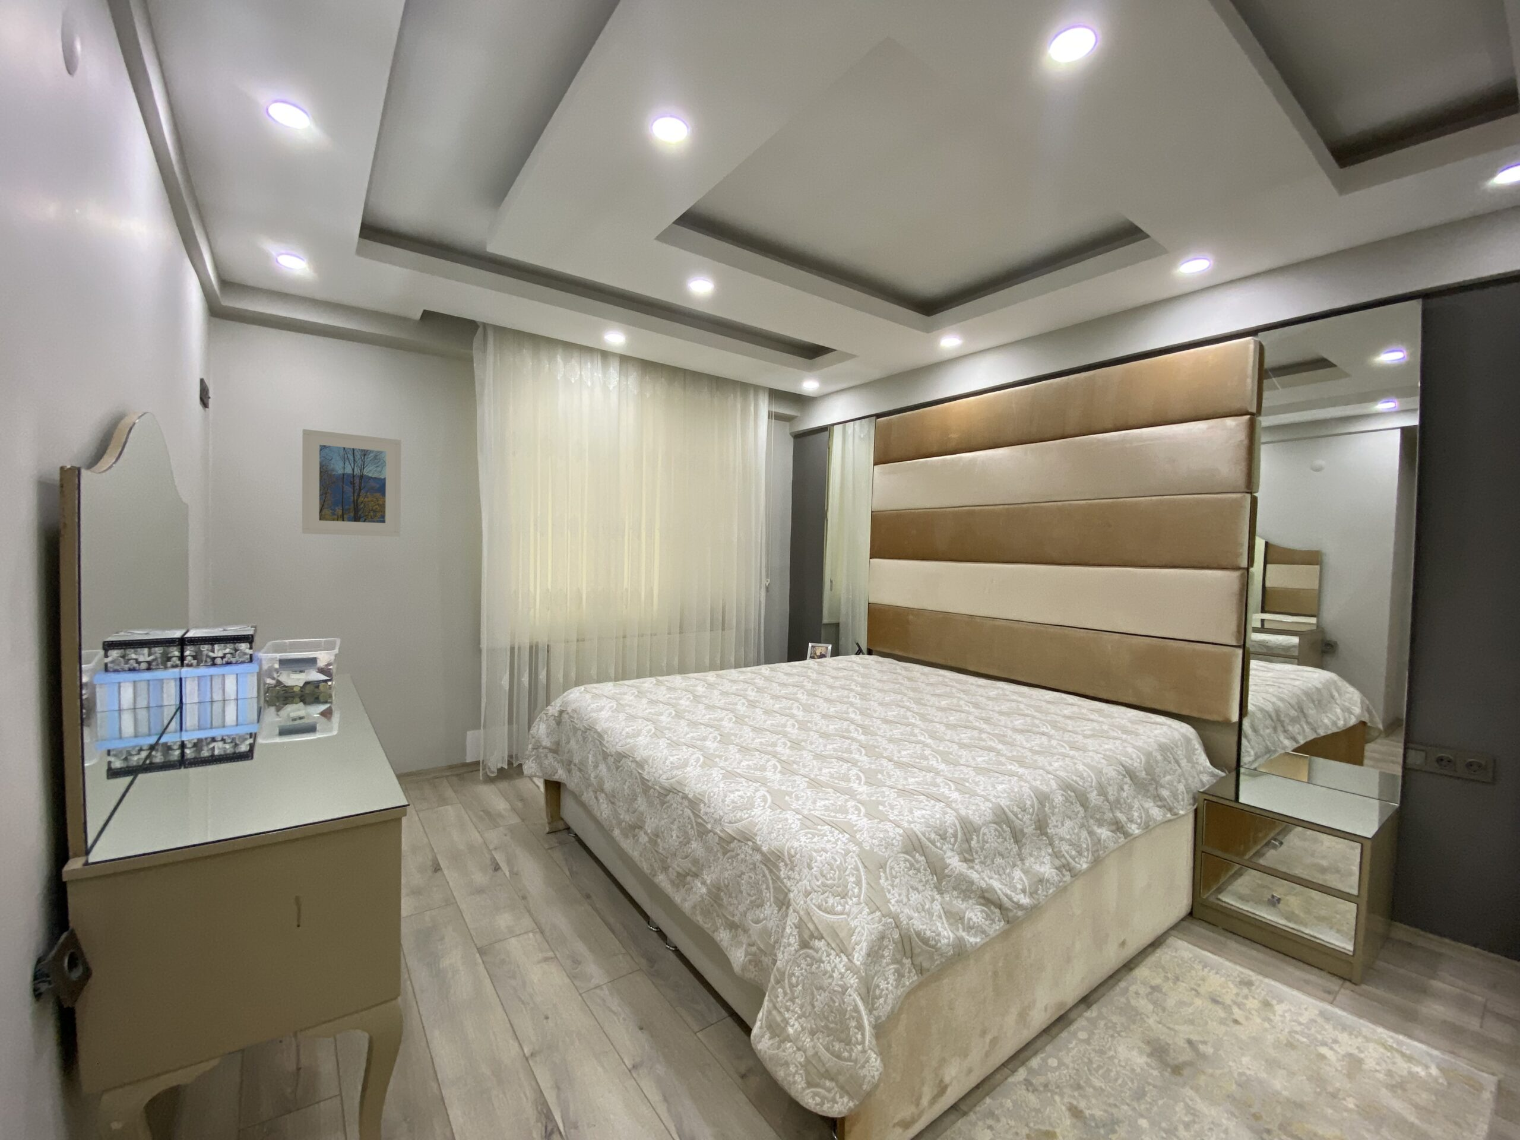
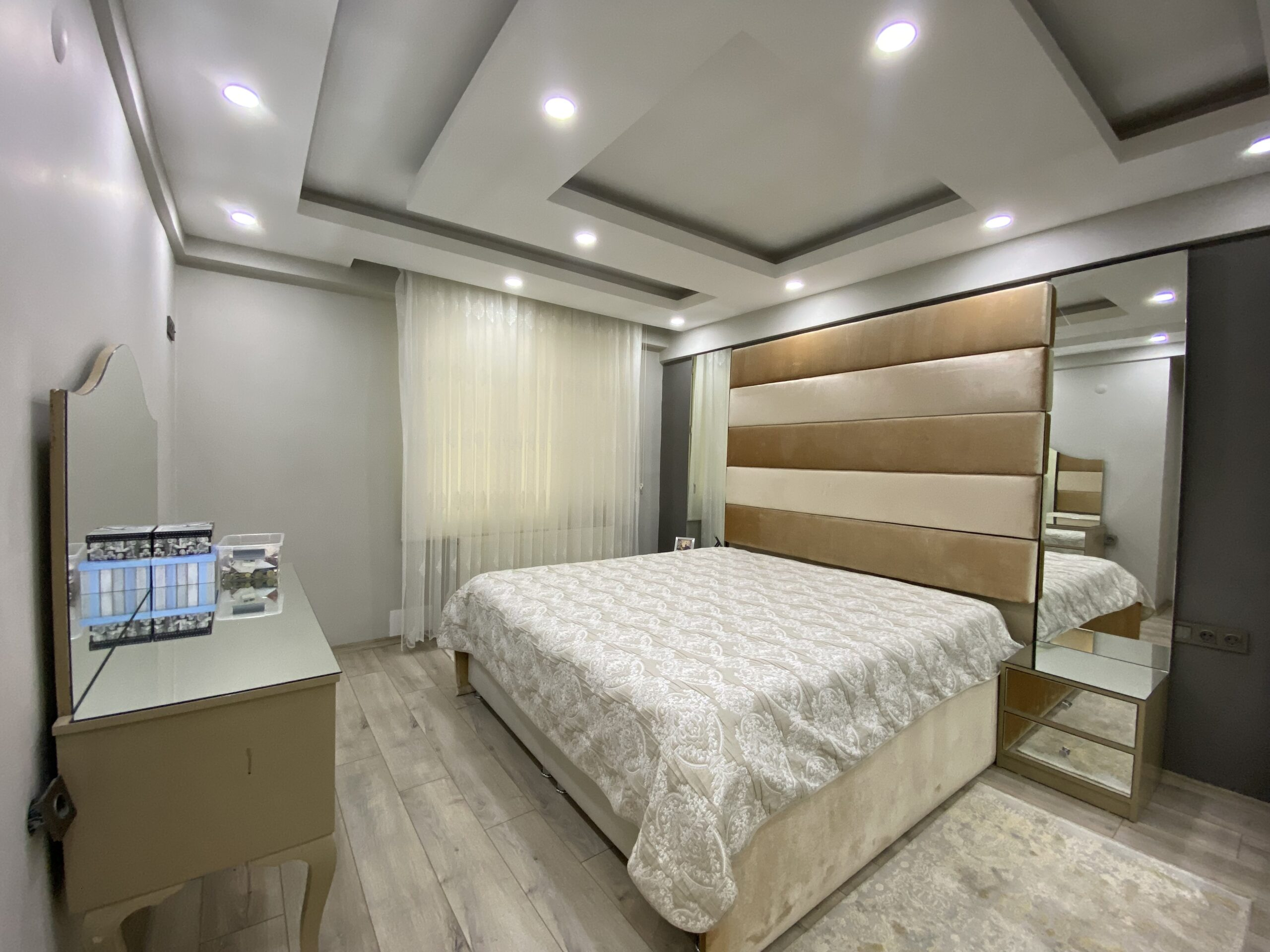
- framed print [302,429,402,538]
